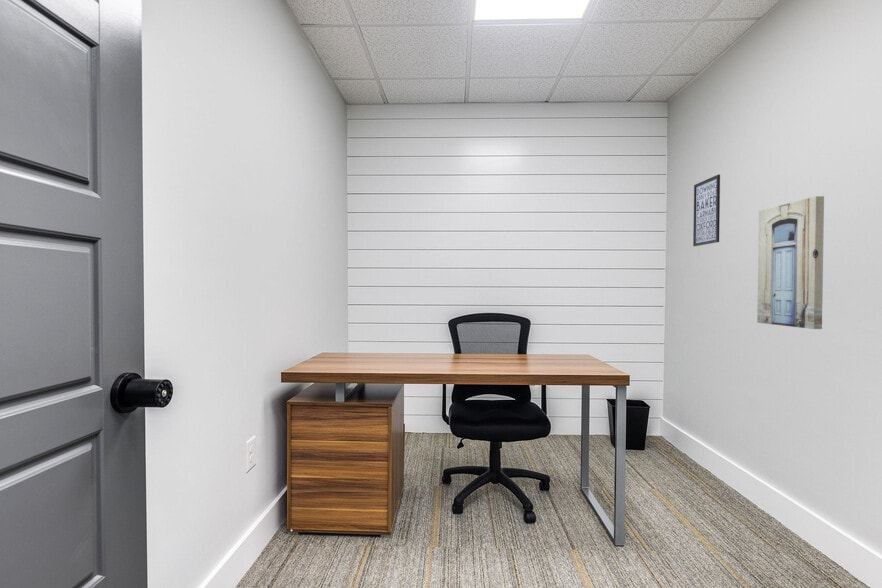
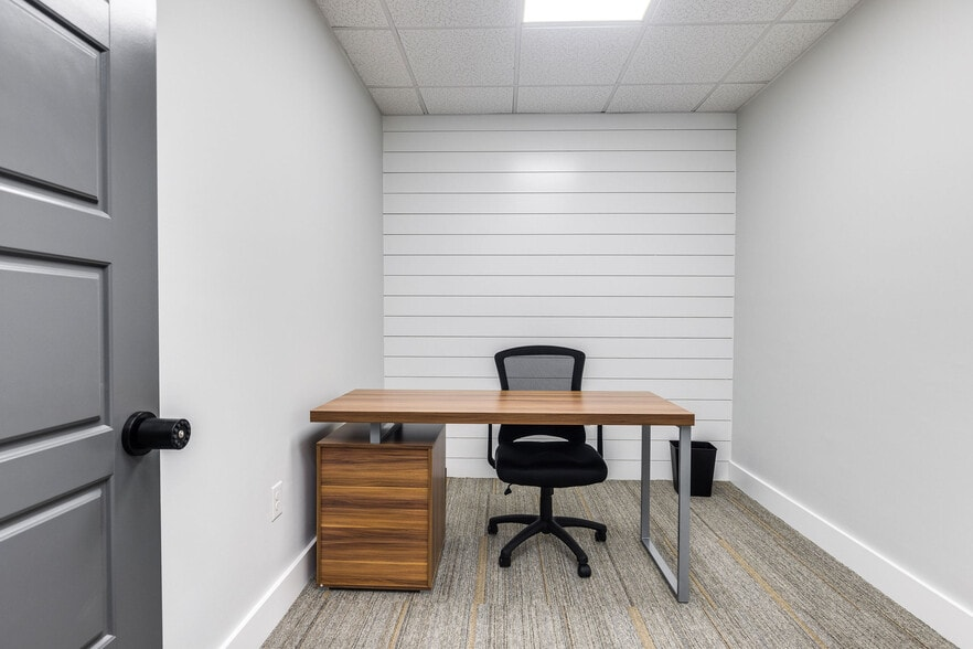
- wall art [756,195,825,330]
- wall art [692,174,721,247]
